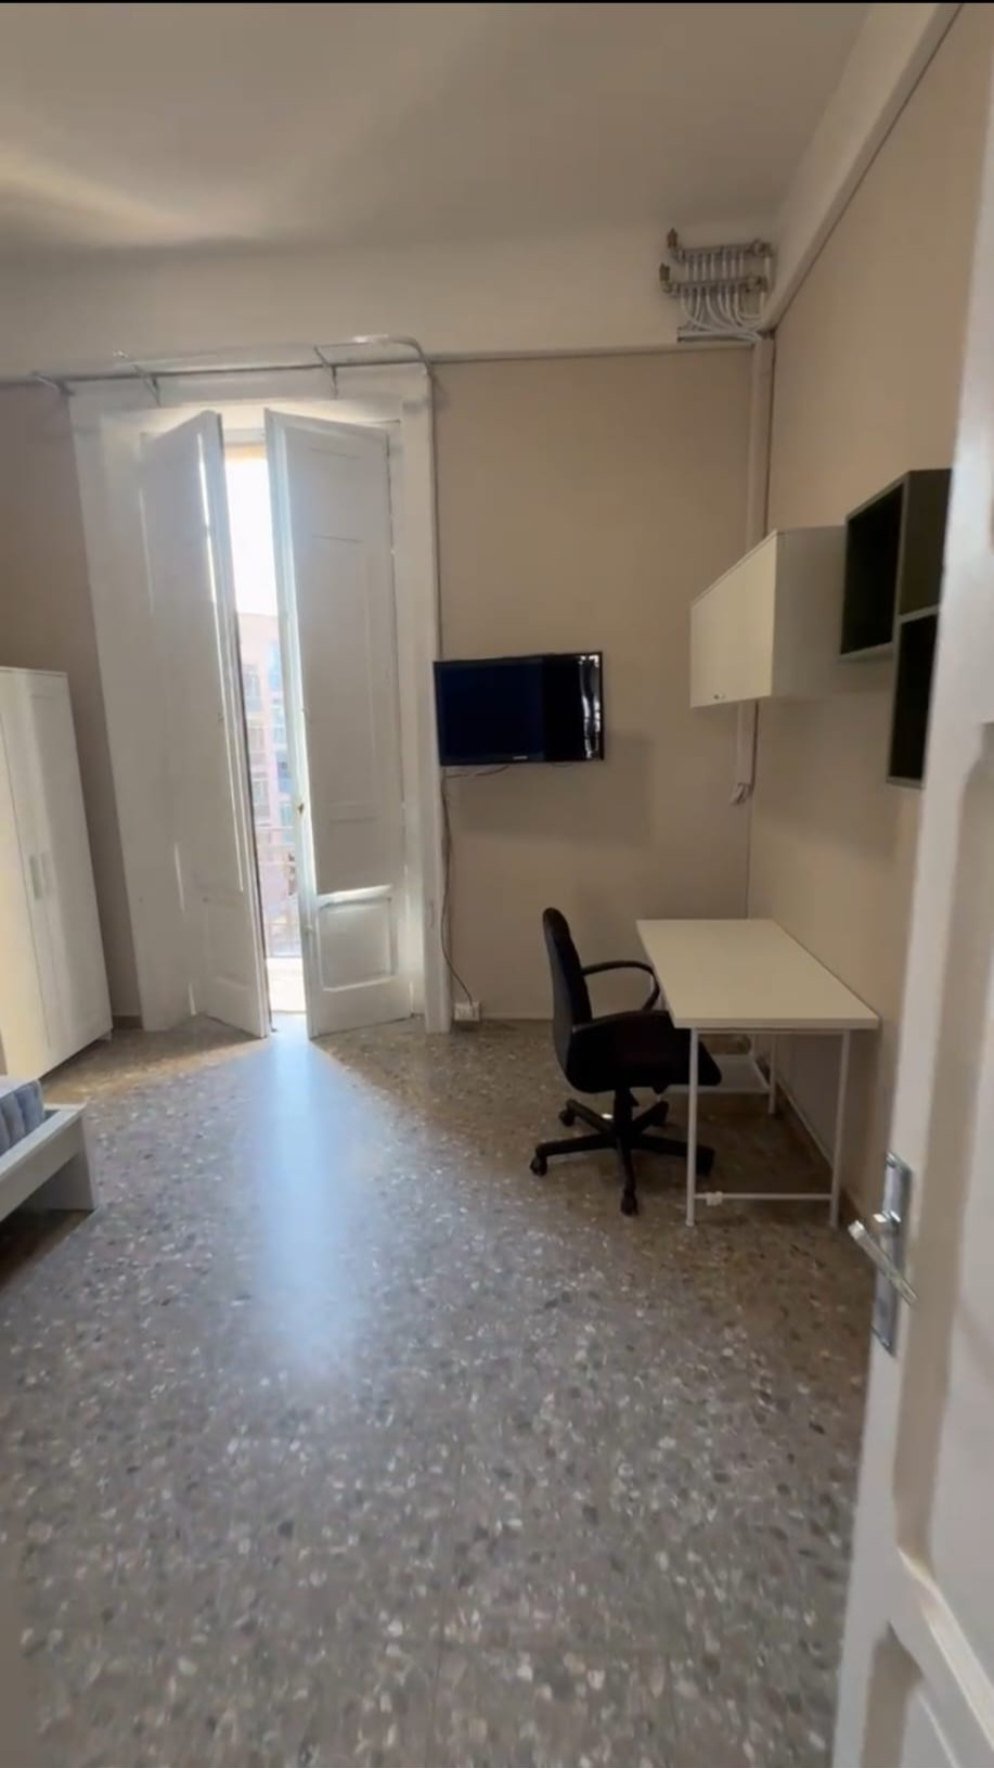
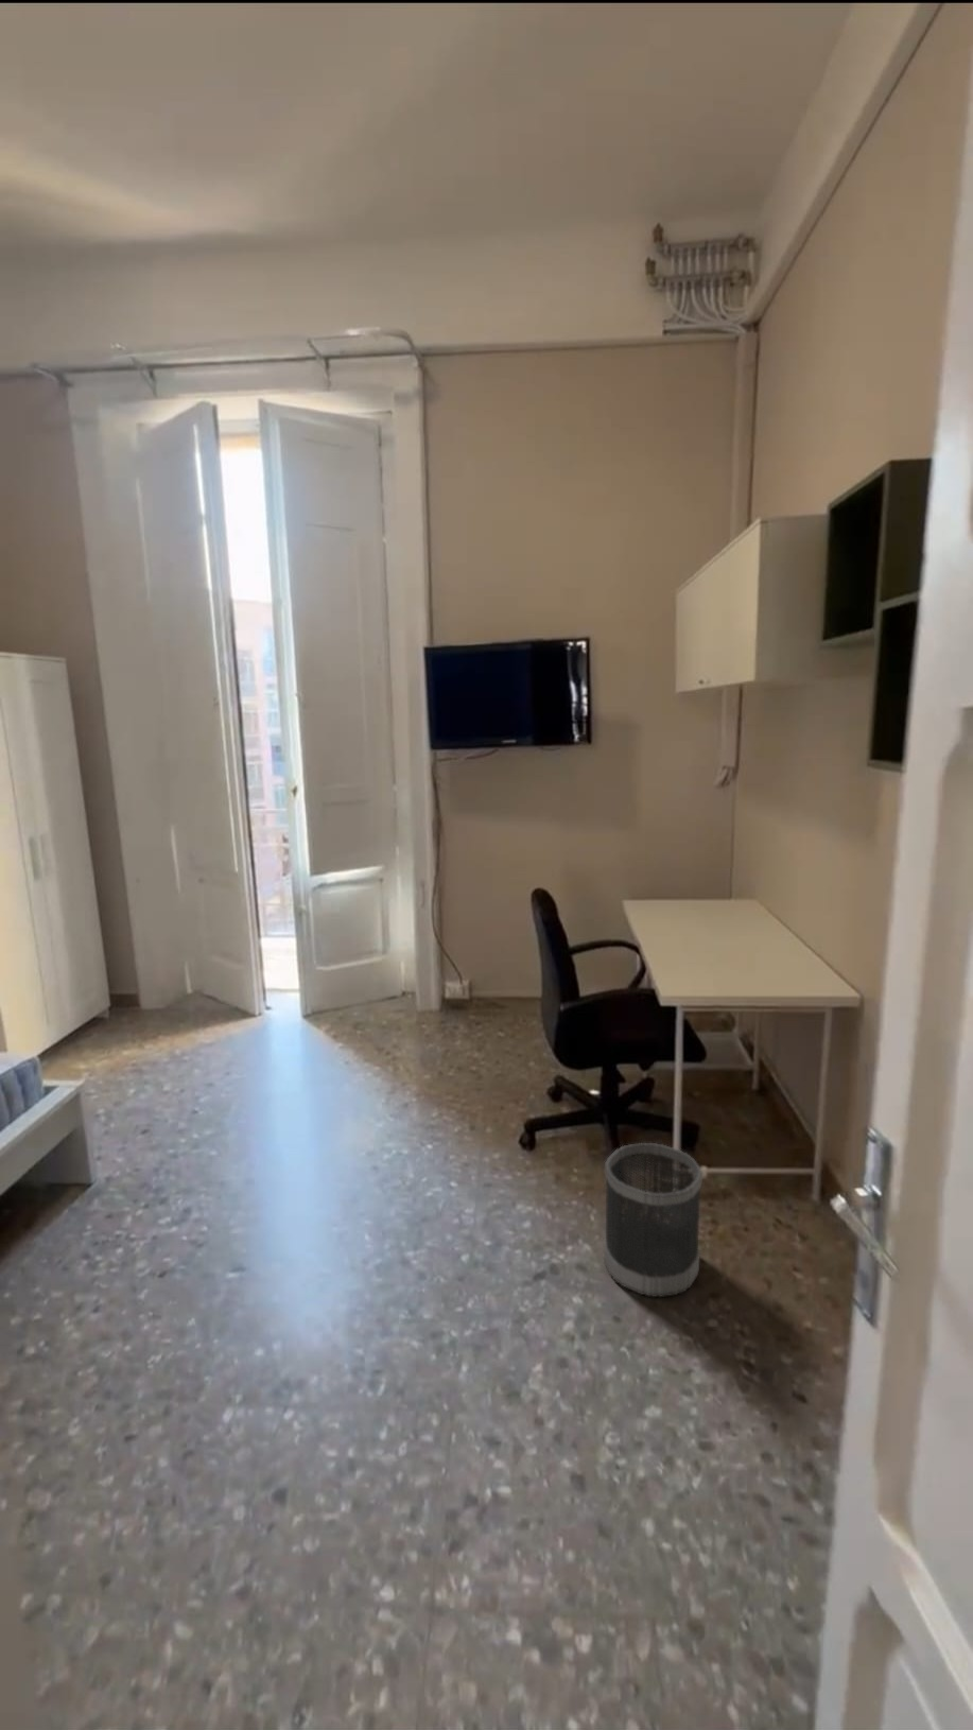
+ wastebasket [602,1142,703,1298]
